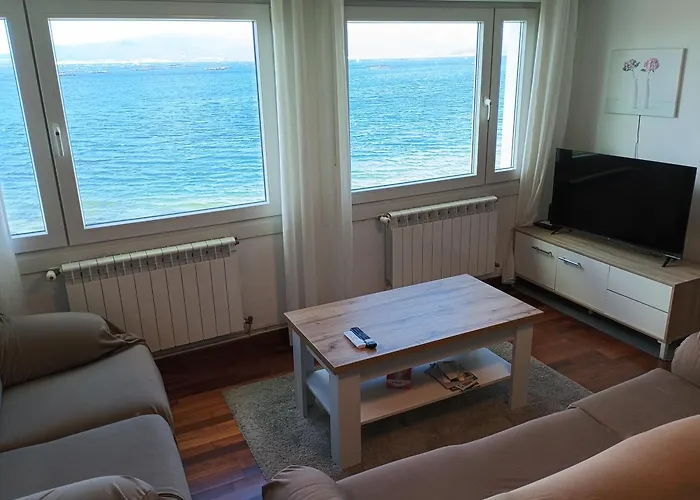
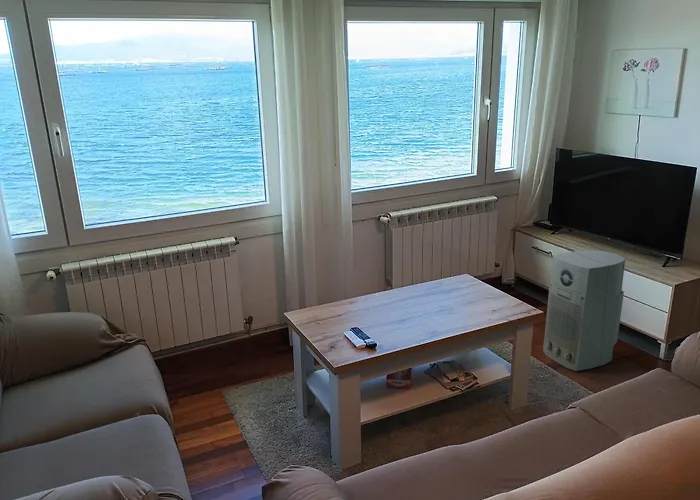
+ air purifier [542,249,626,372]
